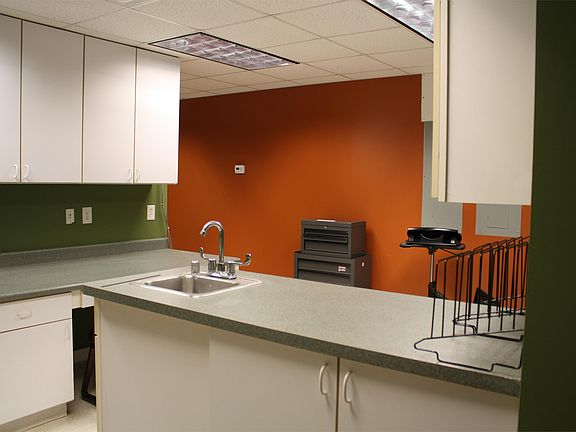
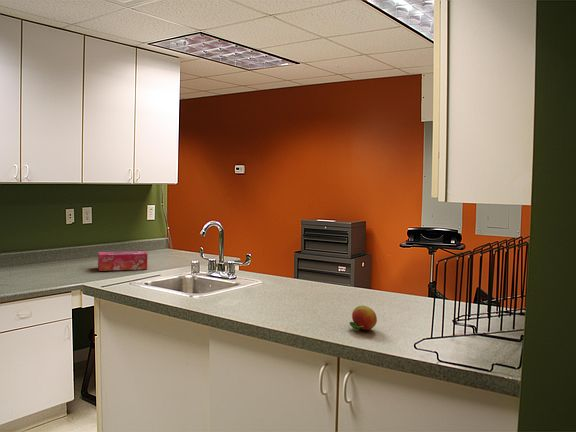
+ fruit [348,305,378,331]
+ tissue box [97,250,148,272]
